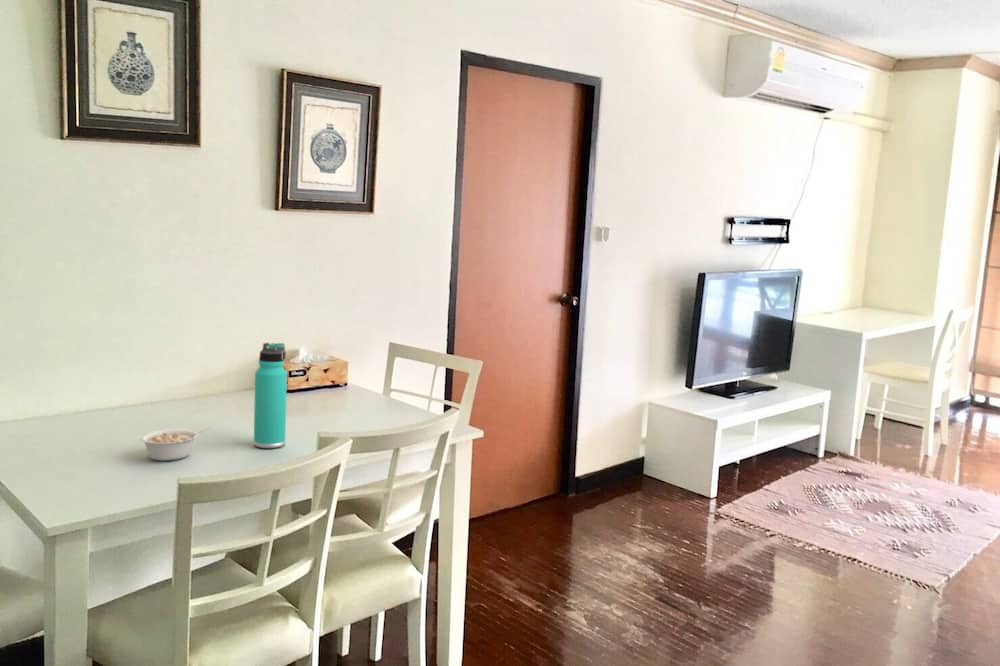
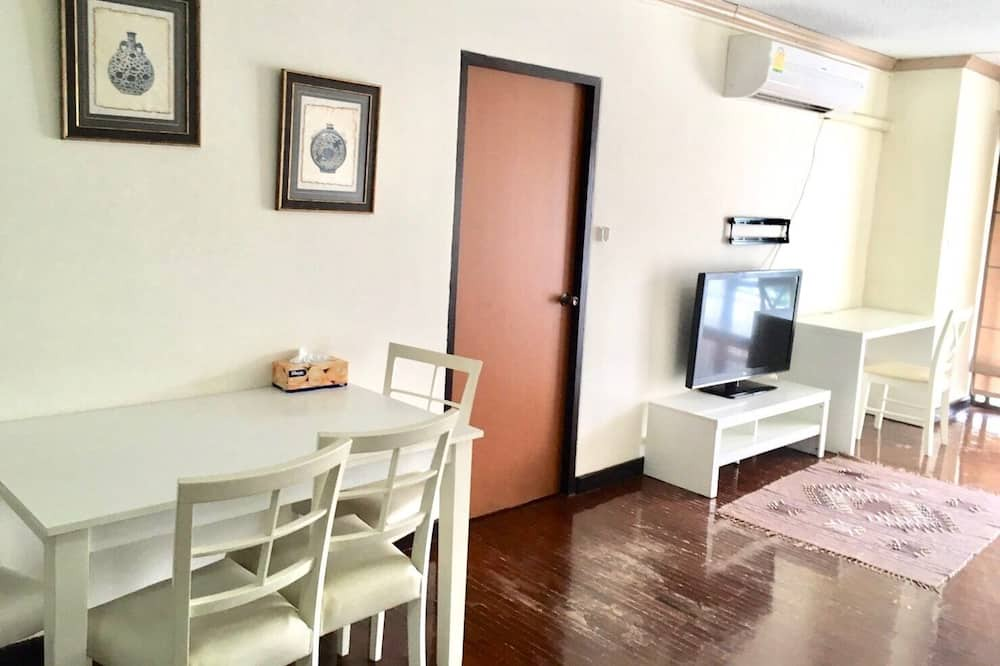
- legume [139,427,211,462]
- thermos bottle [253,342,288,449]
